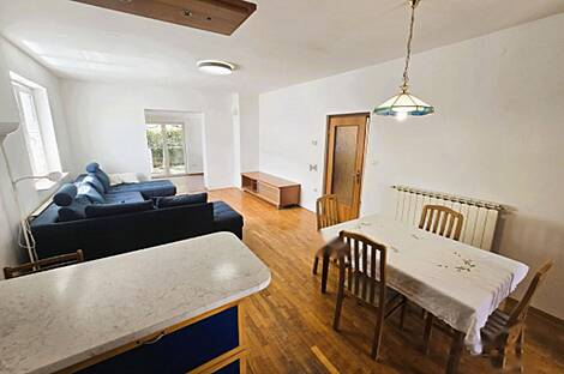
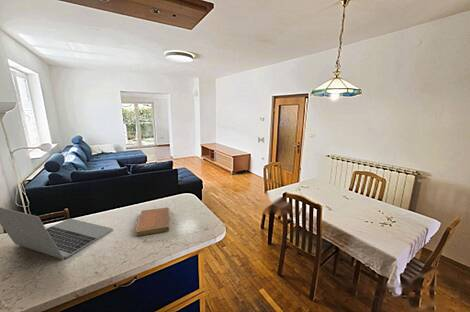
+ notebook [134,207,170,237]
+ laptop [0,206,114,260]
